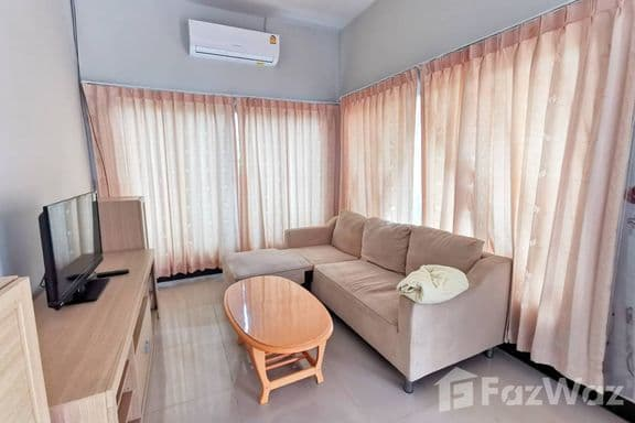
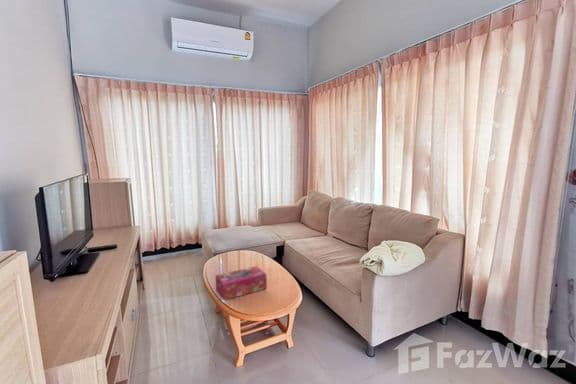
+ tissue box [214,265,268,301]
